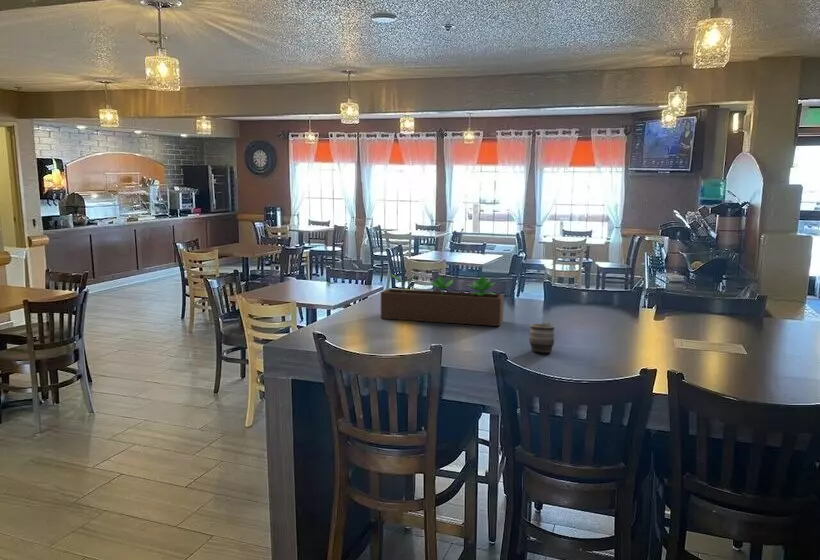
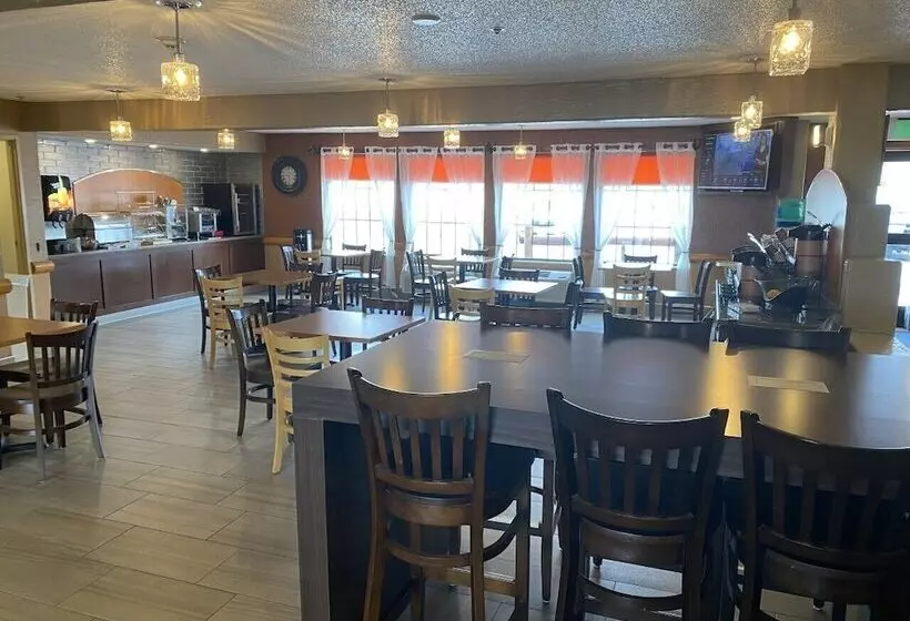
- succulent planter [380,272,505,327]
- mug [528,321,556,354]
